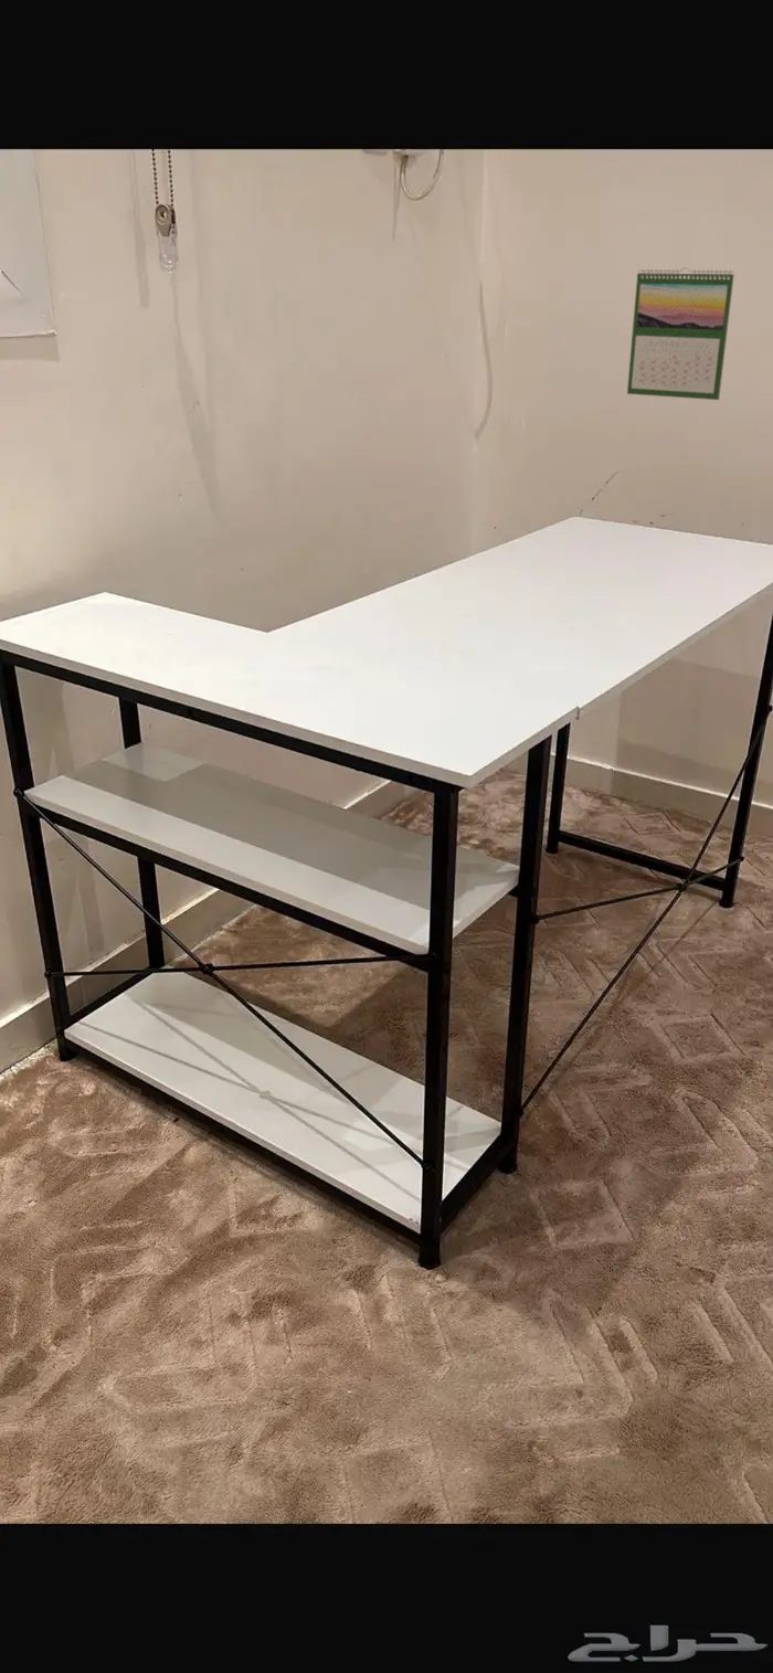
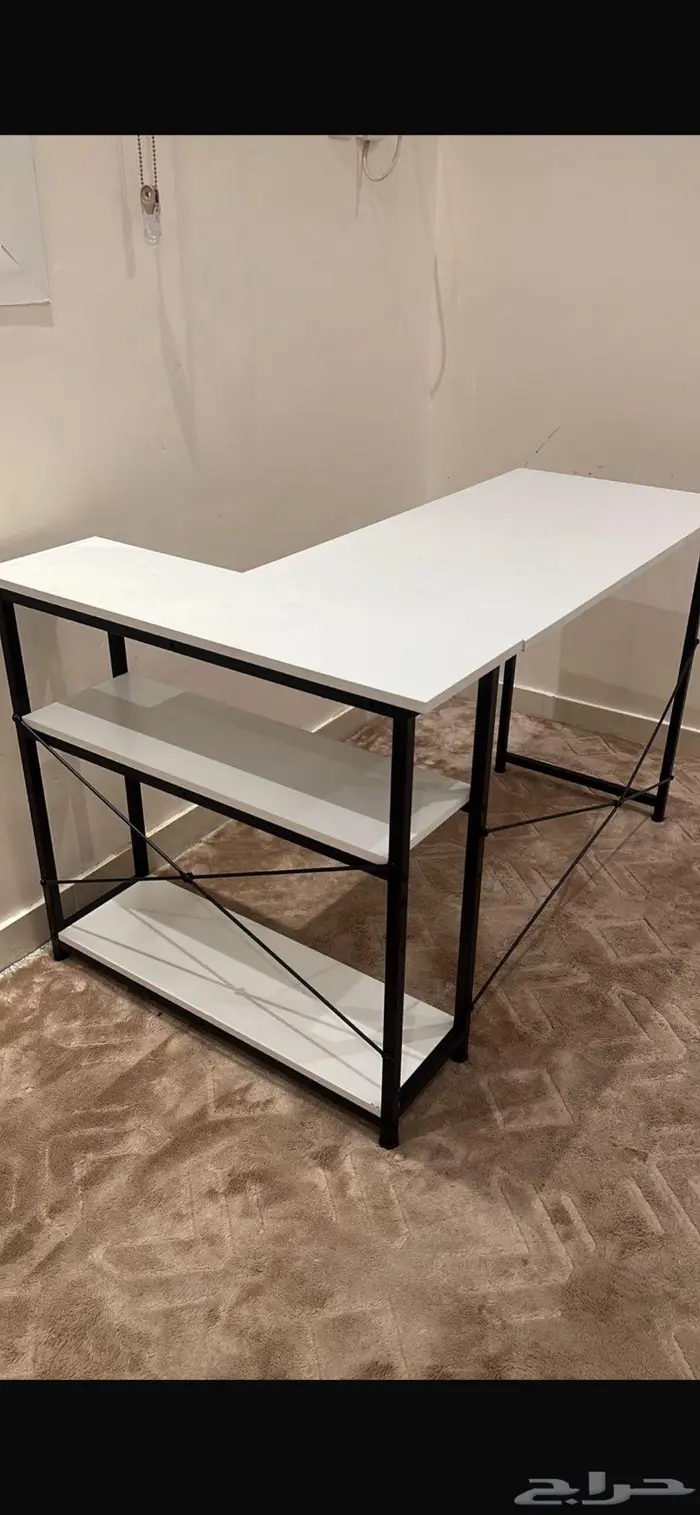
- calendar [626,266,735,401]
